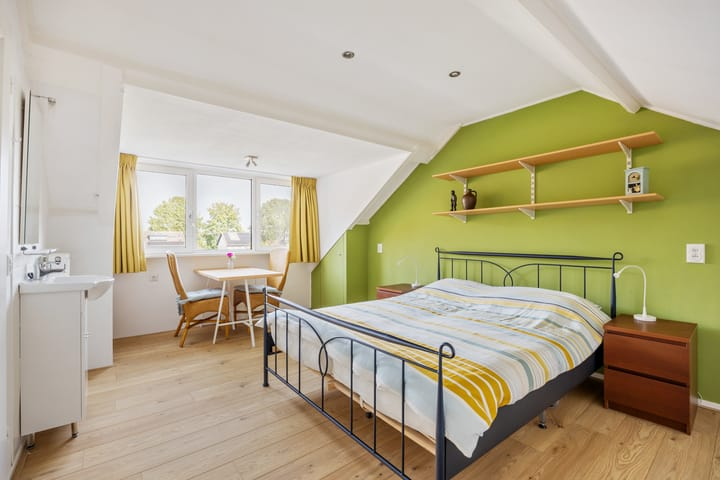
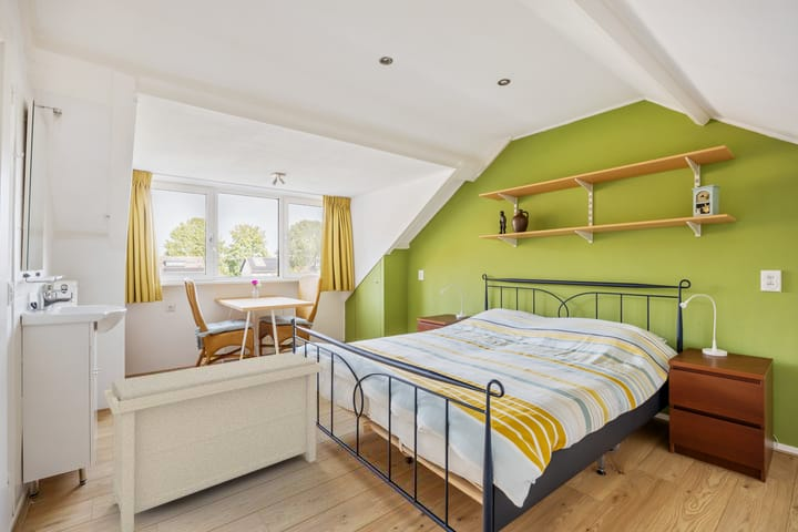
+ bench [103,351,323,532]
